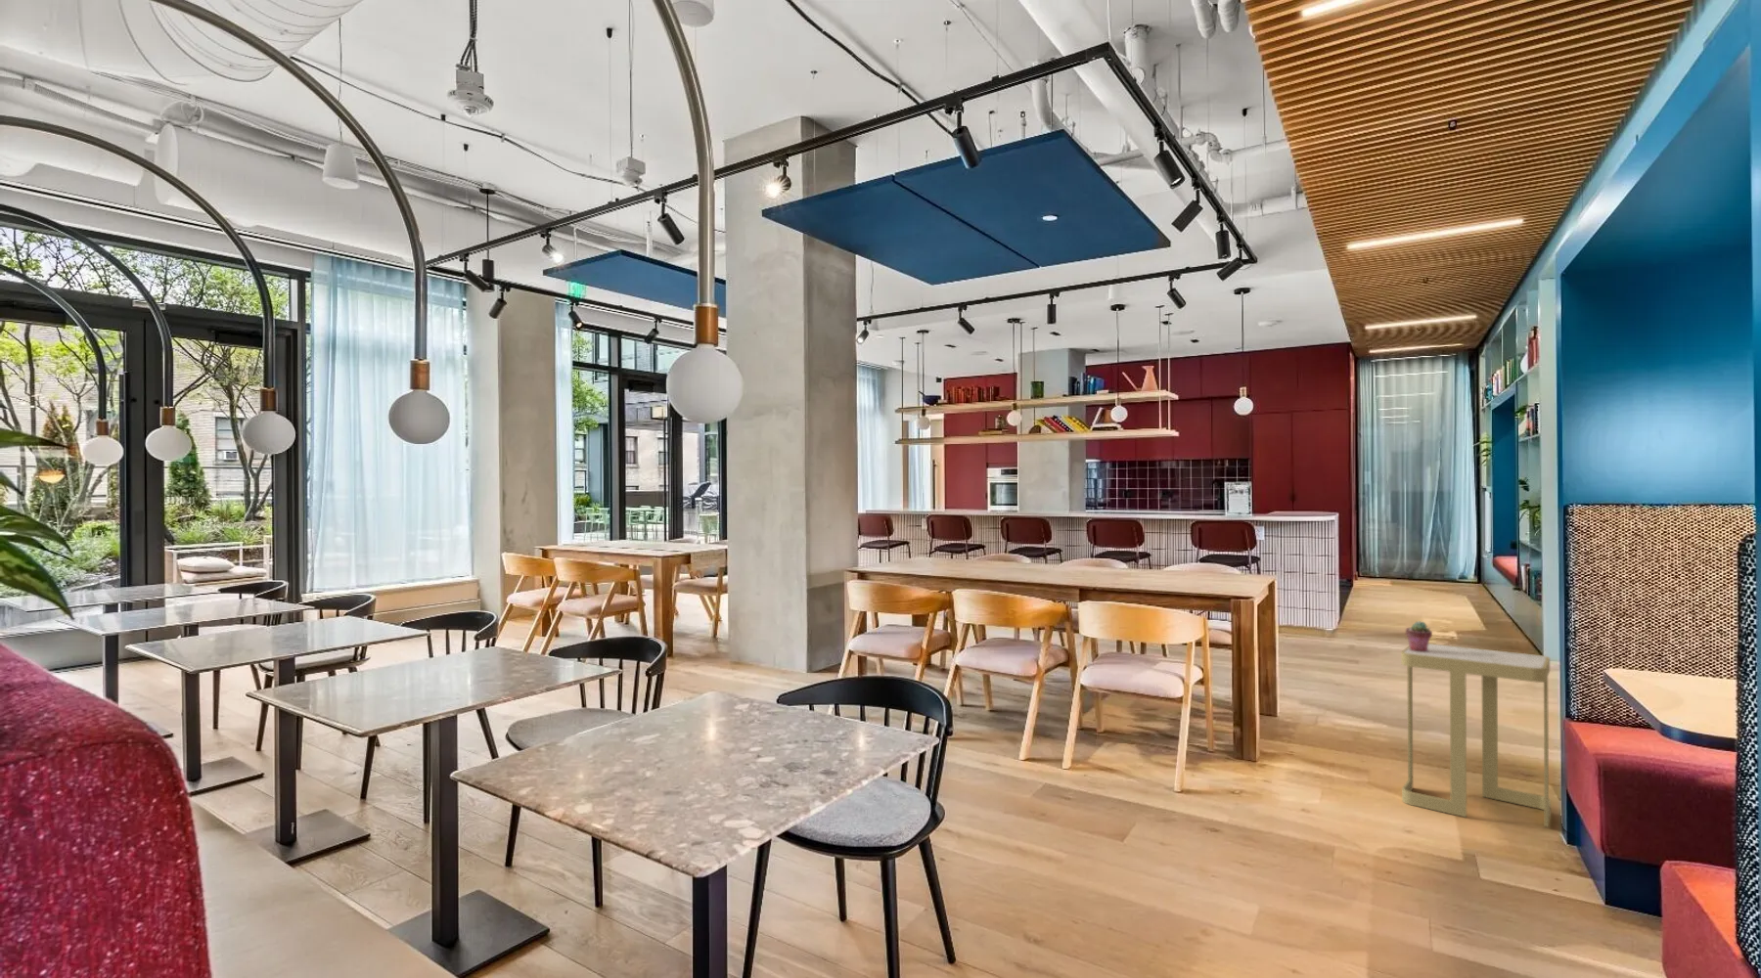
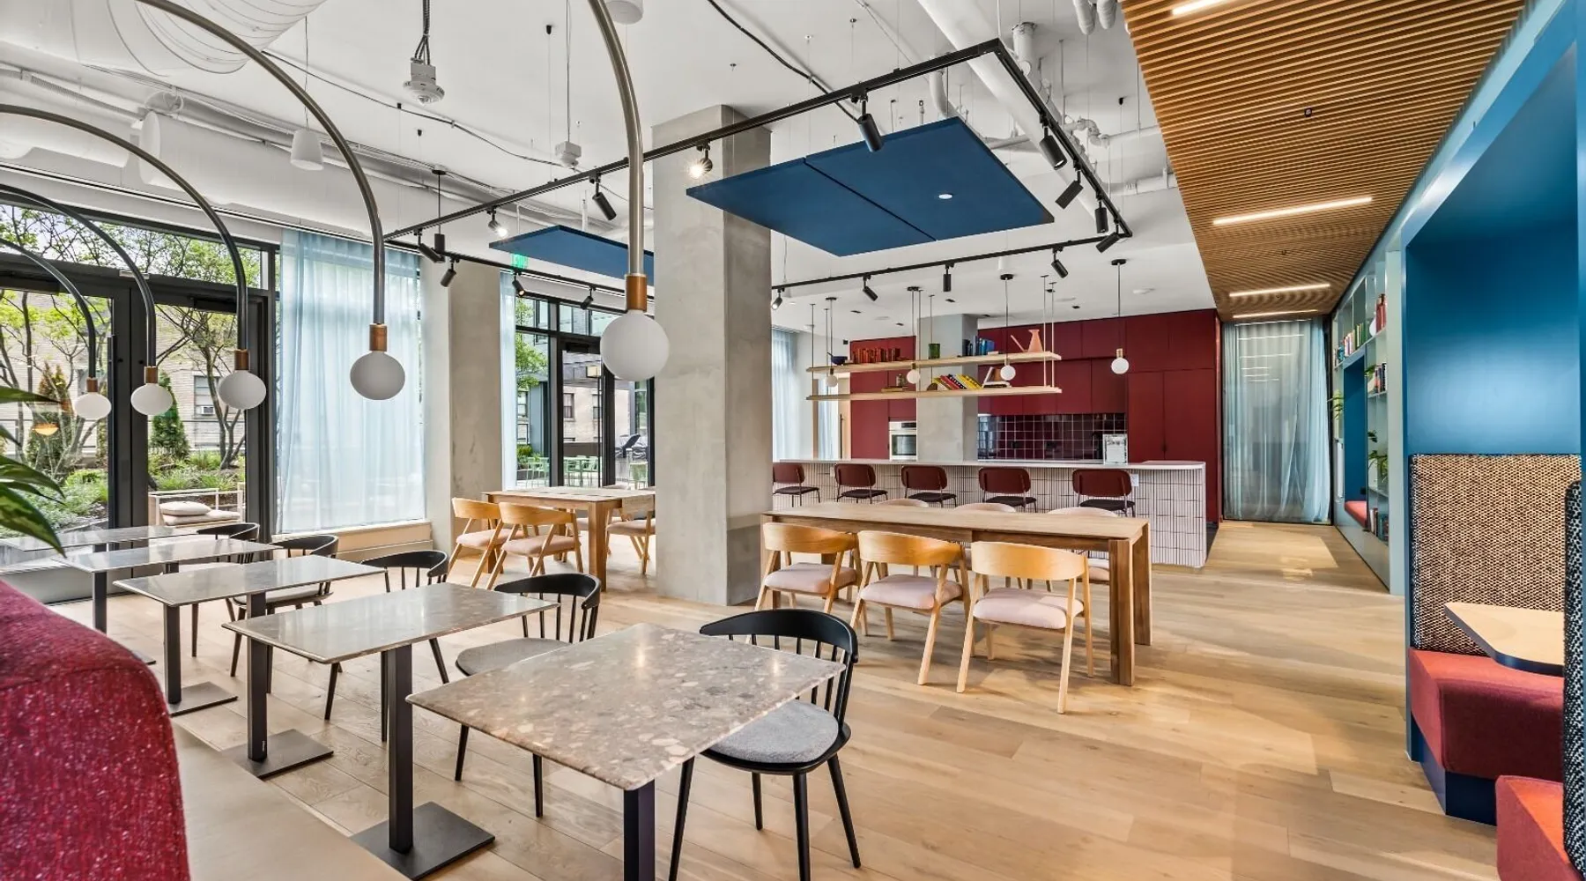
- potted succulent [1404,621,1433,653]
- side table [1400,642,1551,829]
